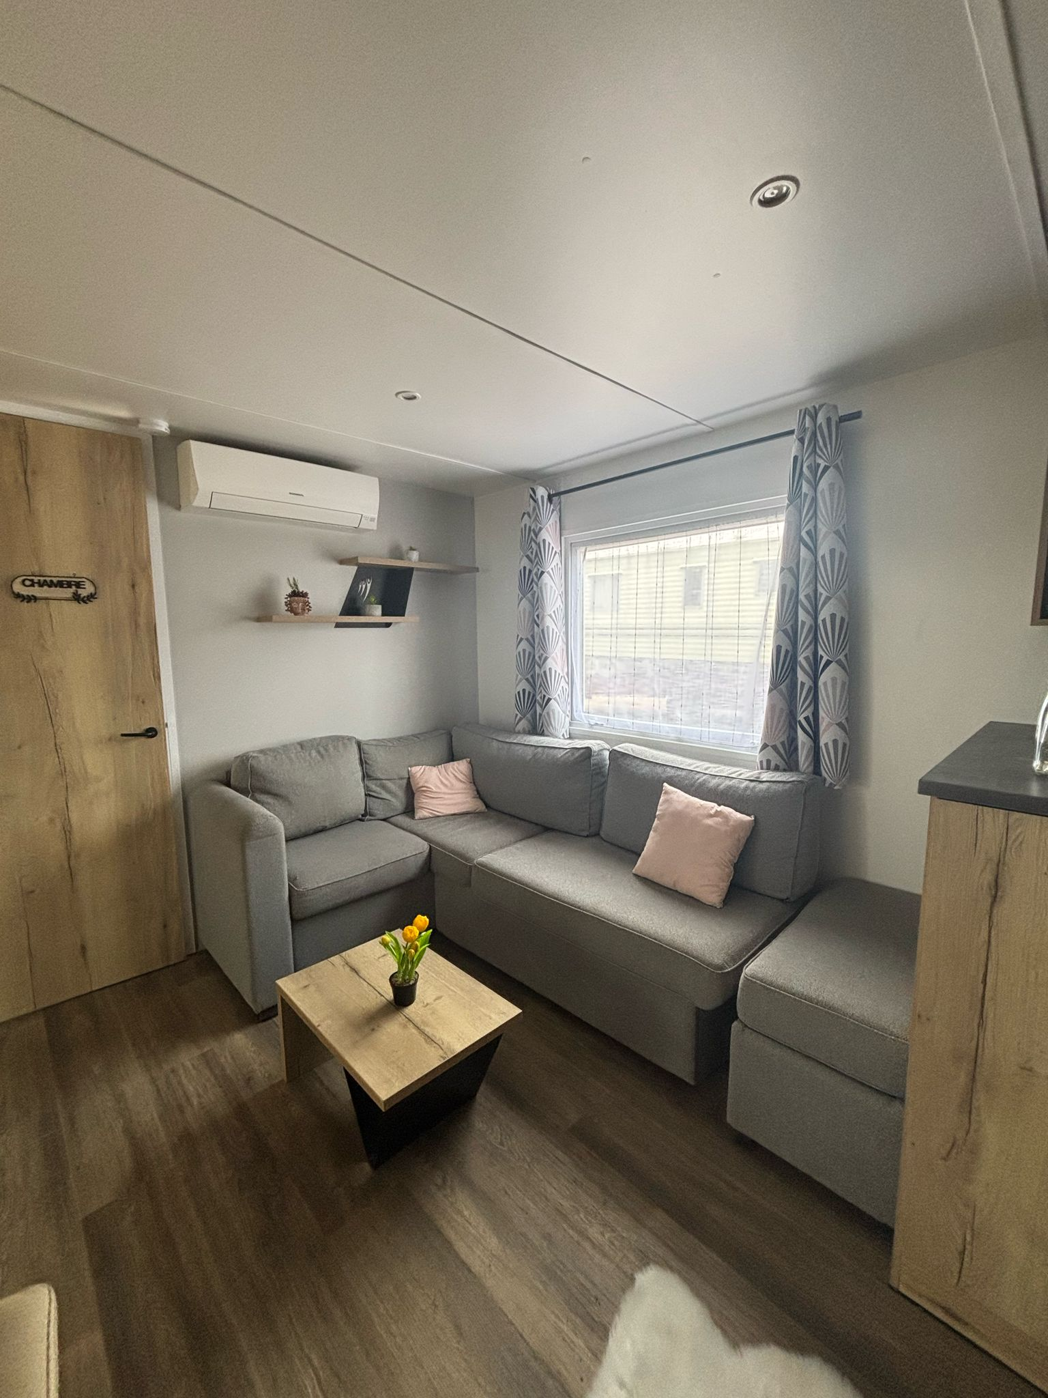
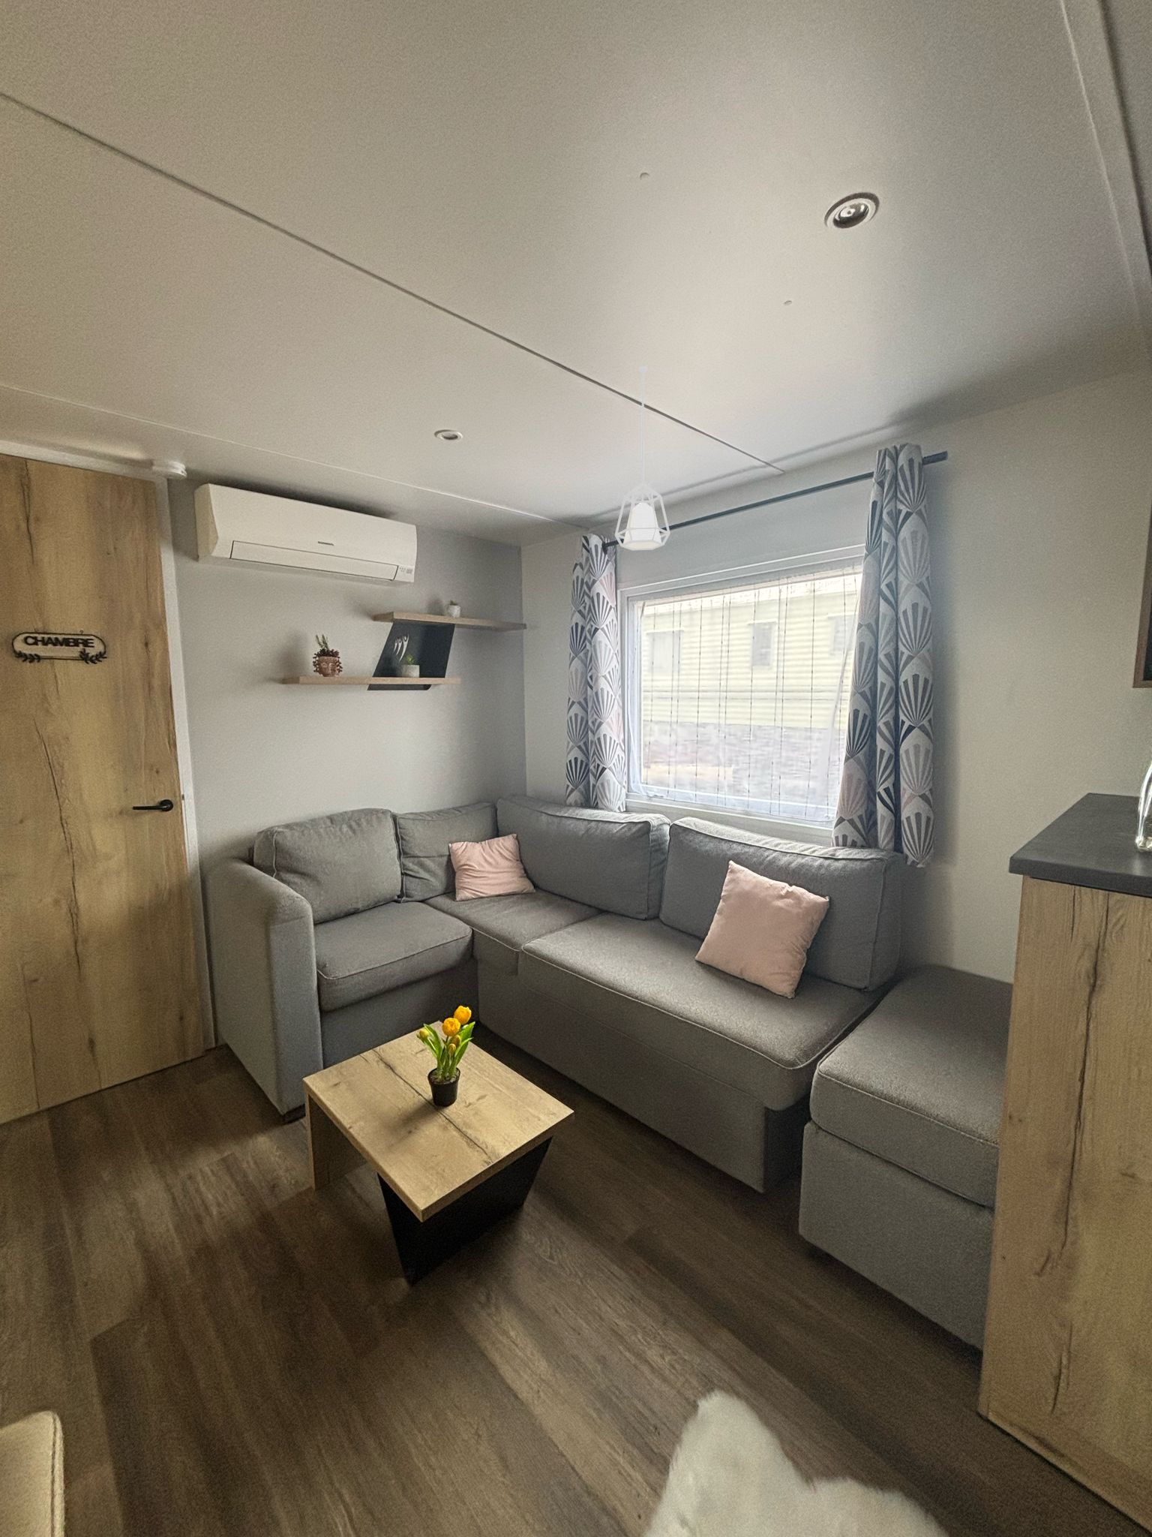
+ pendant lamp [615,365,672,551]
